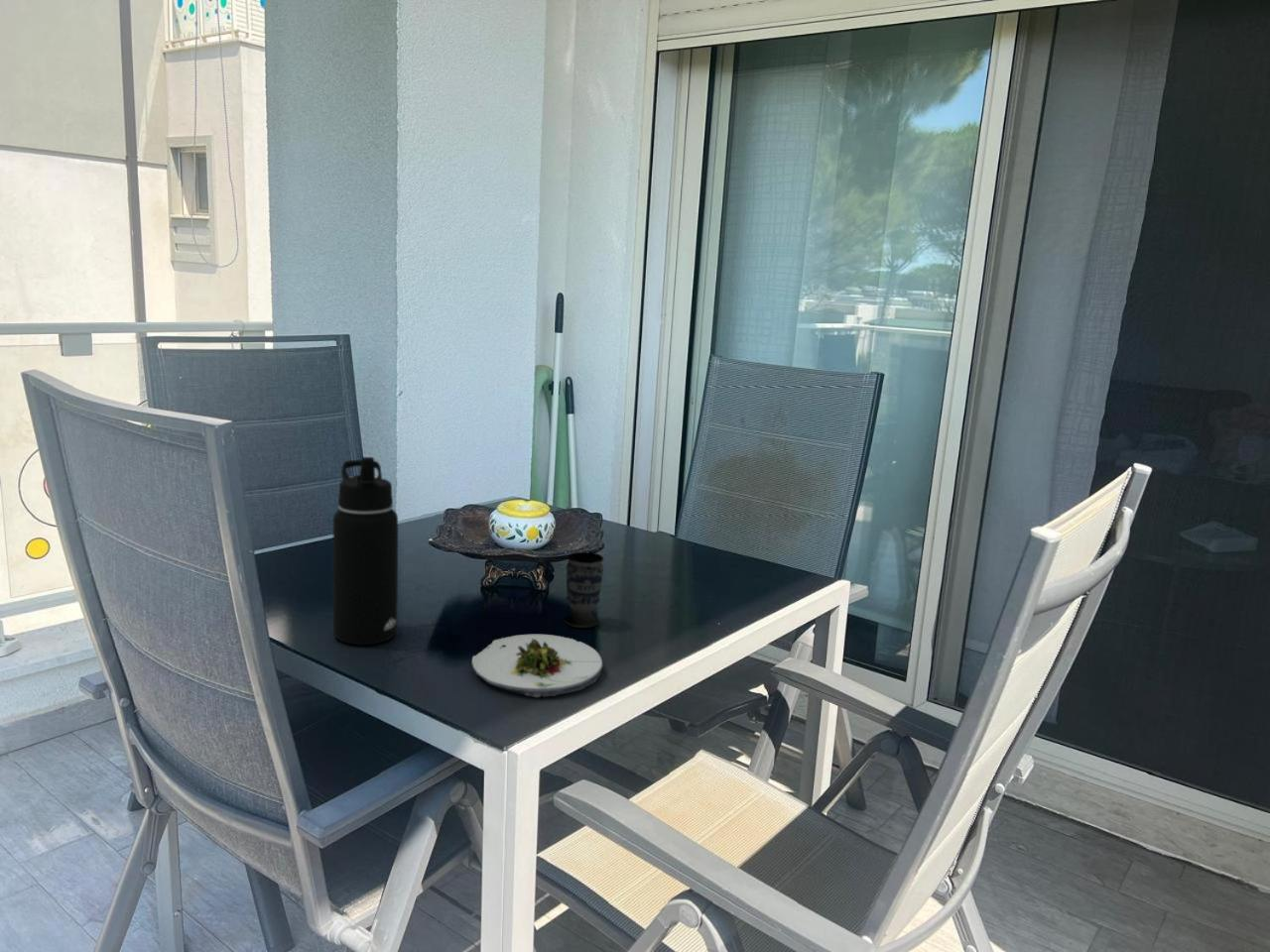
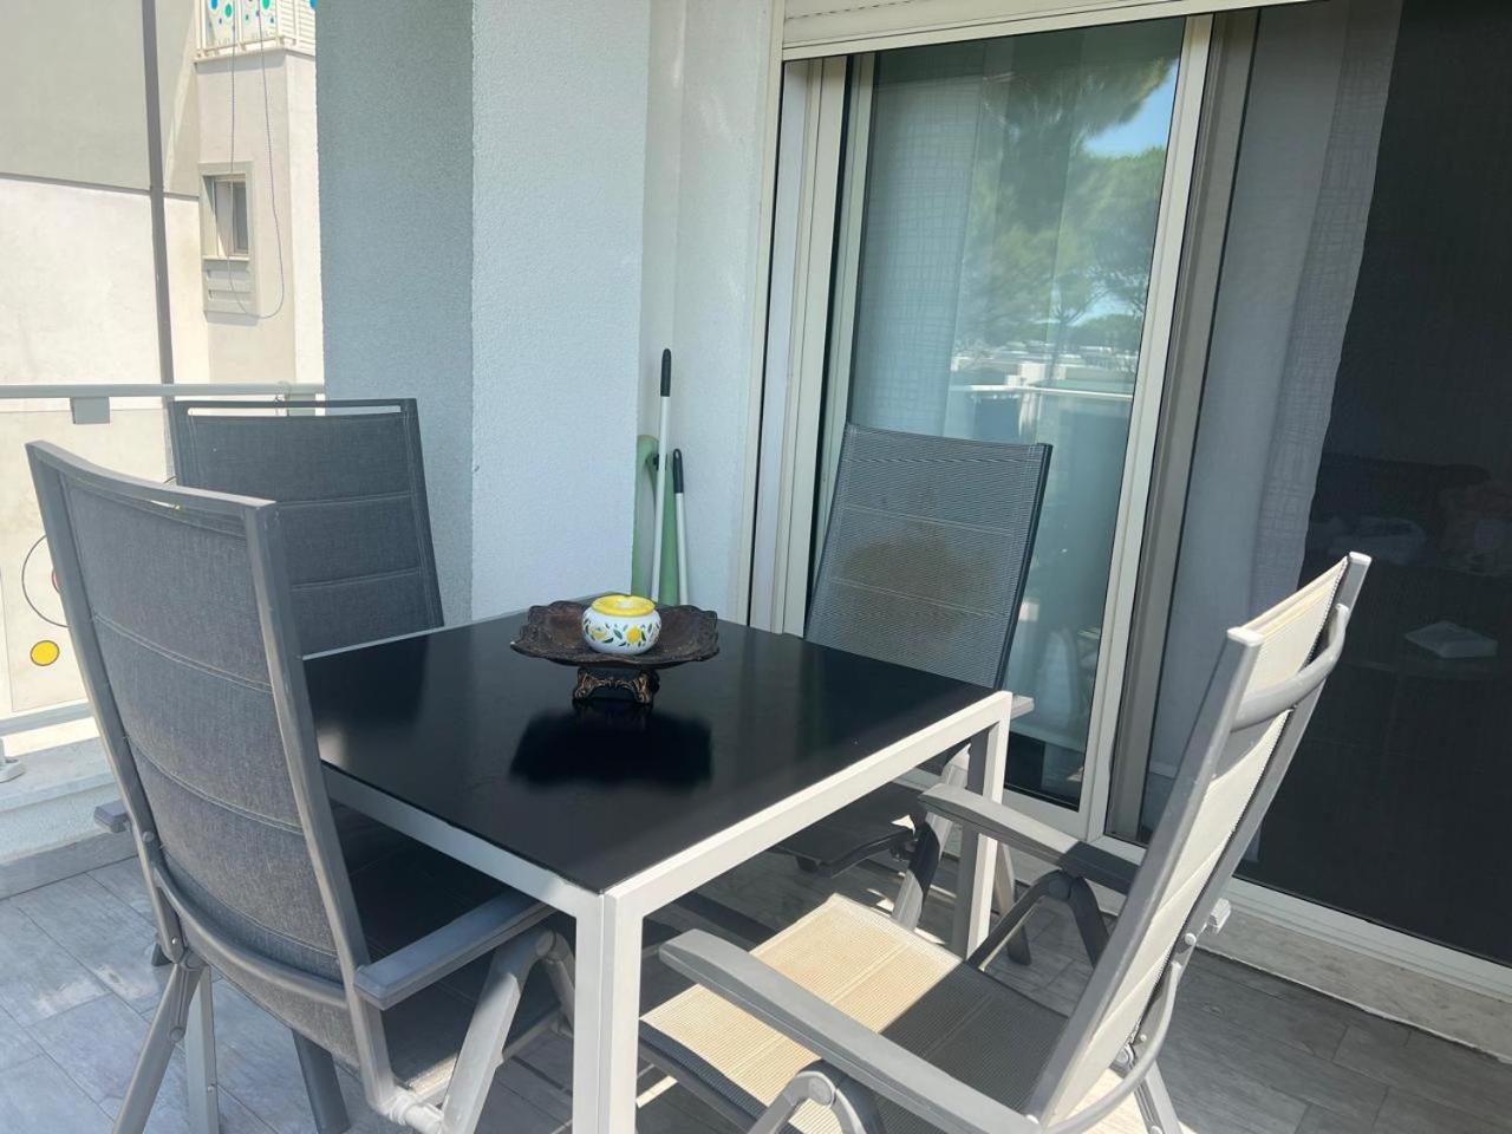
- water bottle [332,456,399,646]
- cup [564,551,604,629]
- salad plate [471,634,604,698]
